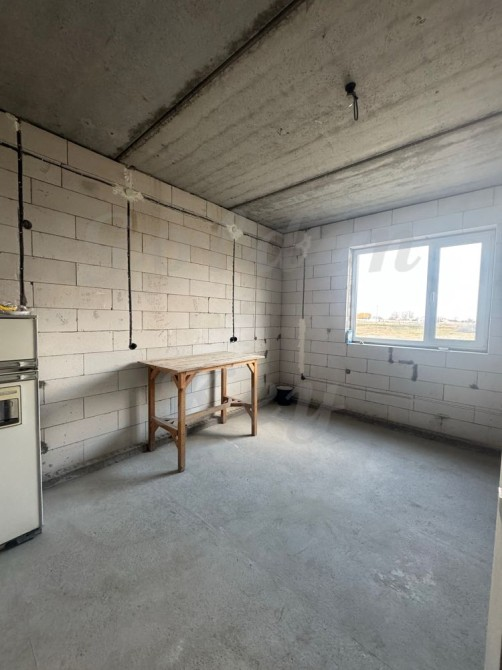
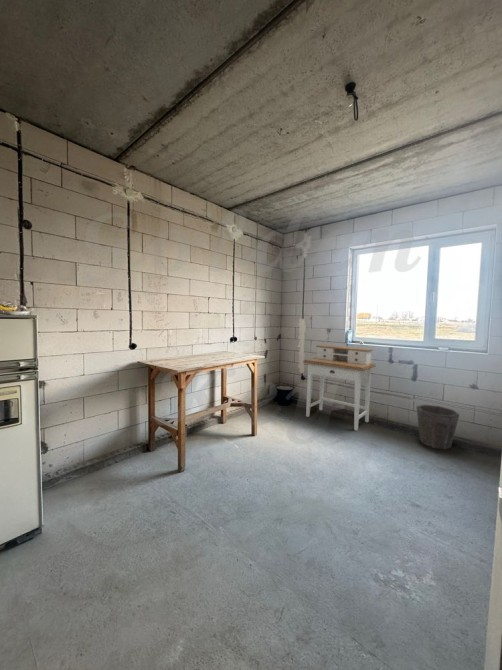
+ waste bin [415,404,460,450]
+ desk [302,344,377,432]
